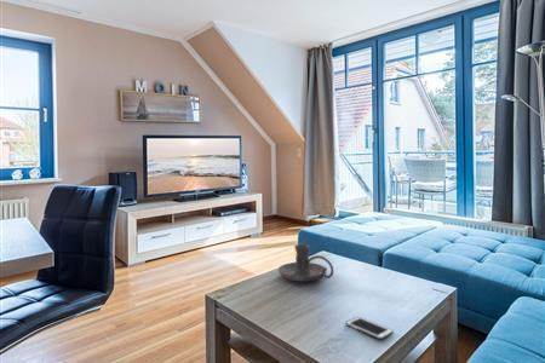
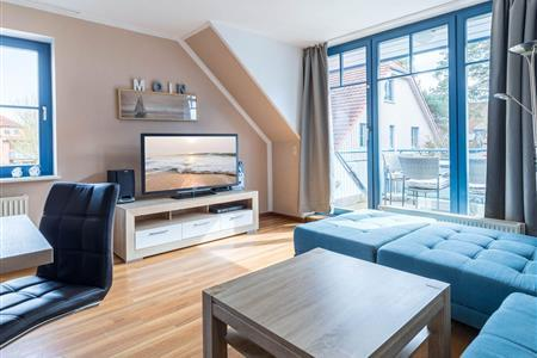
- candle holder [277,243,334,282]
- cell phone [344,316,395,341]
